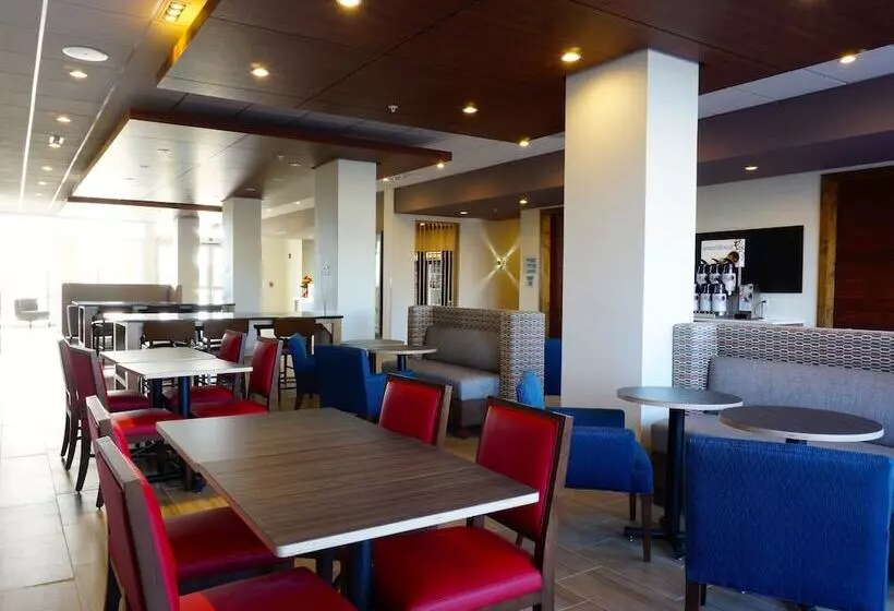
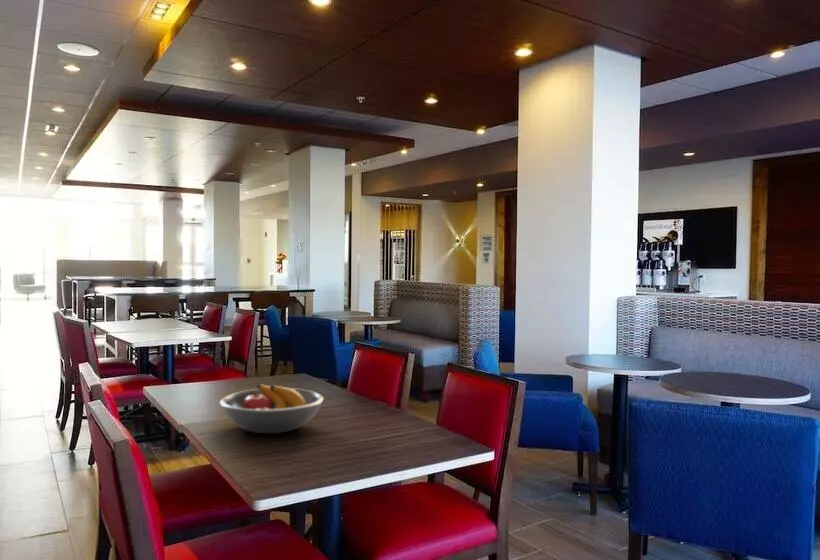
+ fruit bowl [219,383,325,434]
